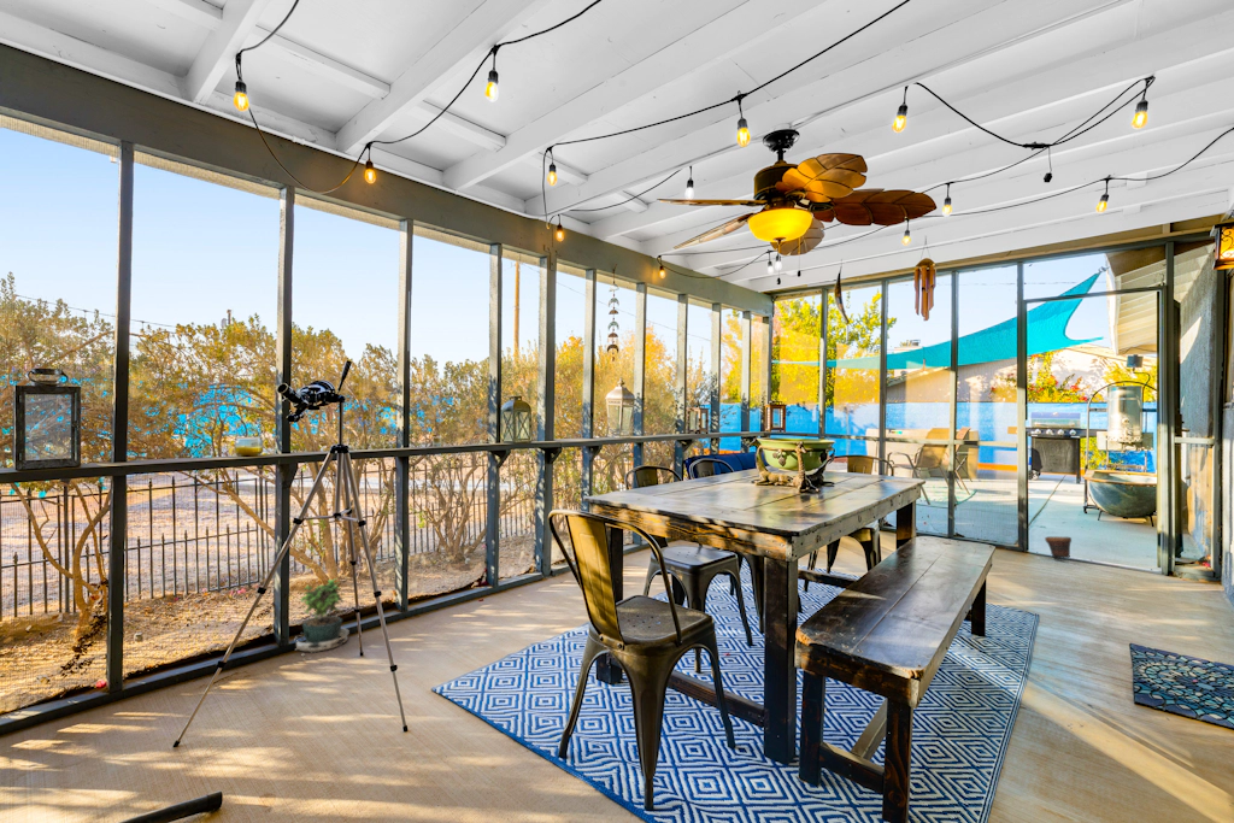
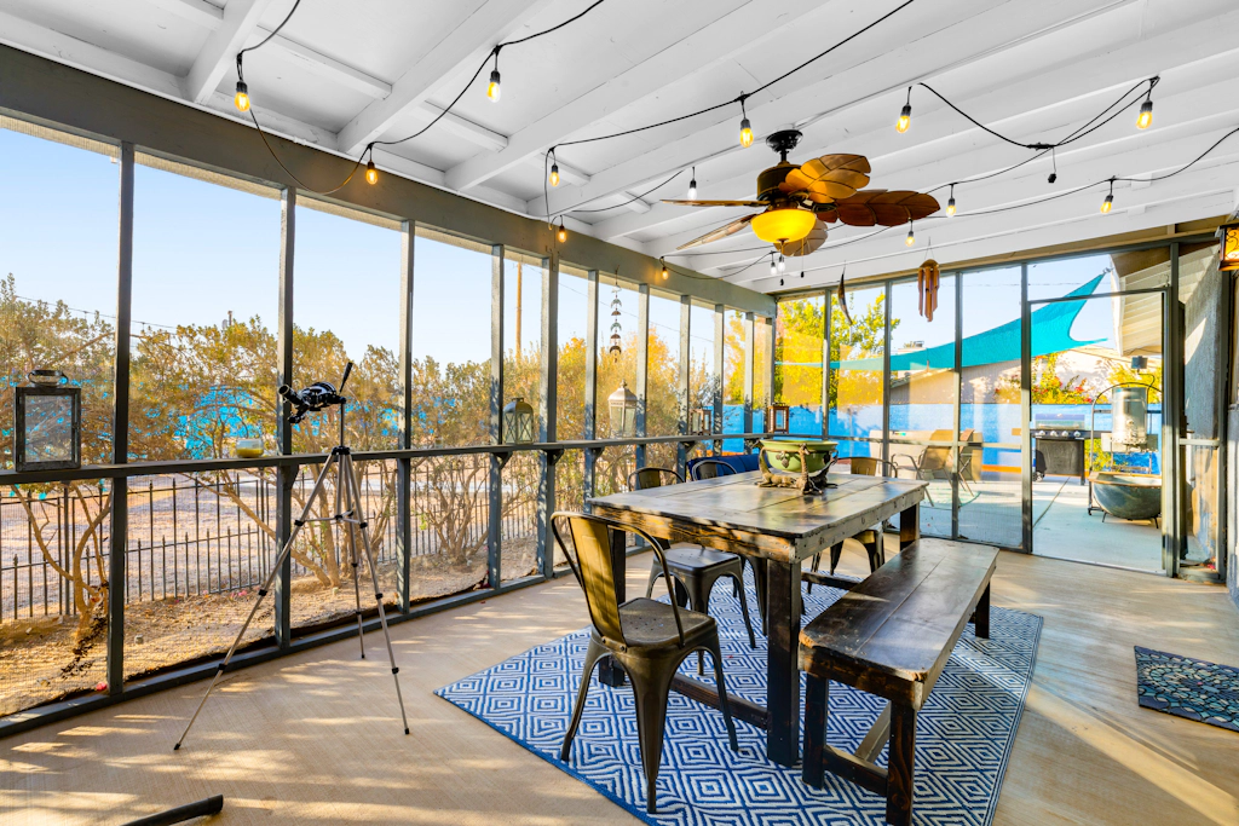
- planter pot [1044,535,1073,559]
- potted plant [294,577,351,662]
